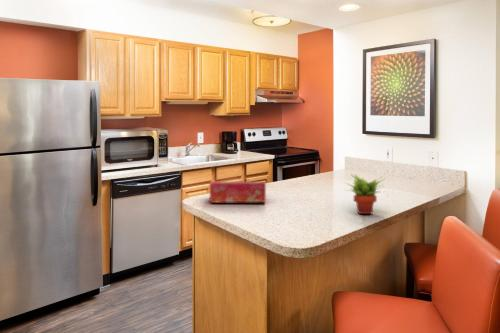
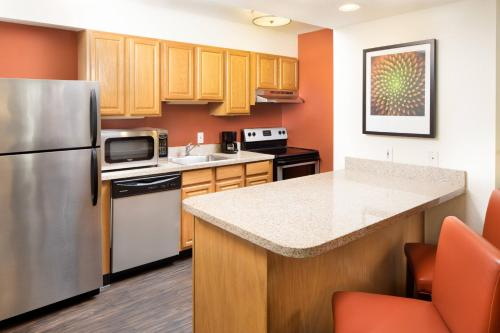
- tissue box [209,181,267,204]
- succulent plant [343,173,387,215]
